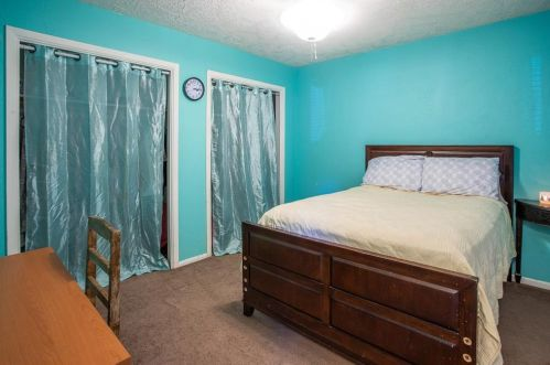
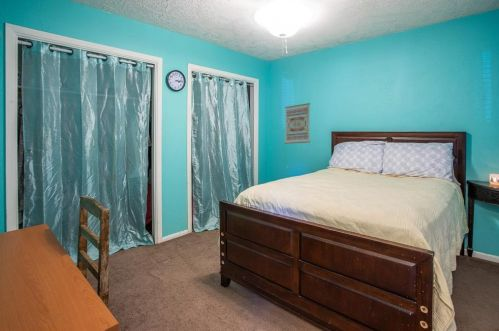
+ wall art [284,102,311,145]
